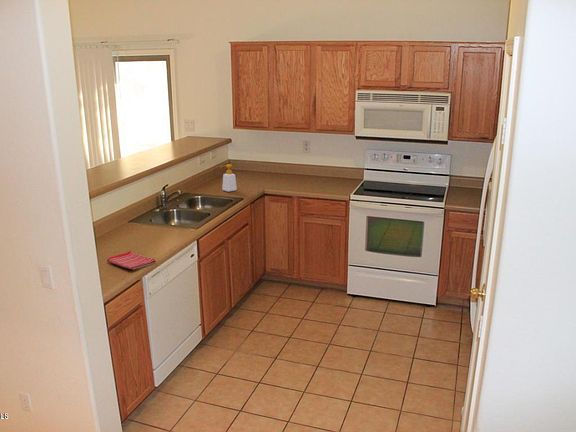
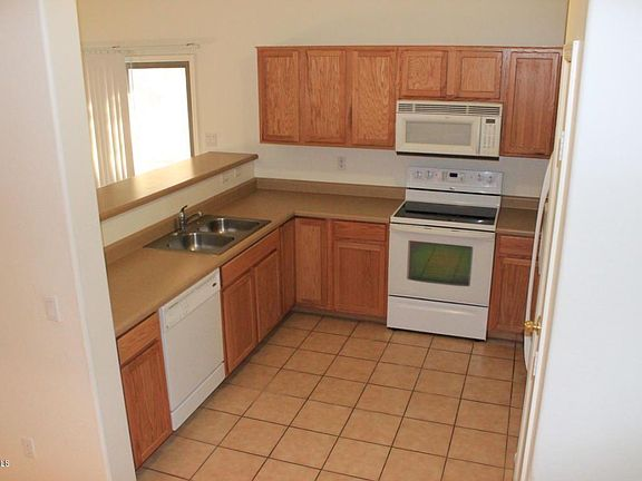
- dish towel [106,250,157,271]
- soap bottle [220,163,238,193]
